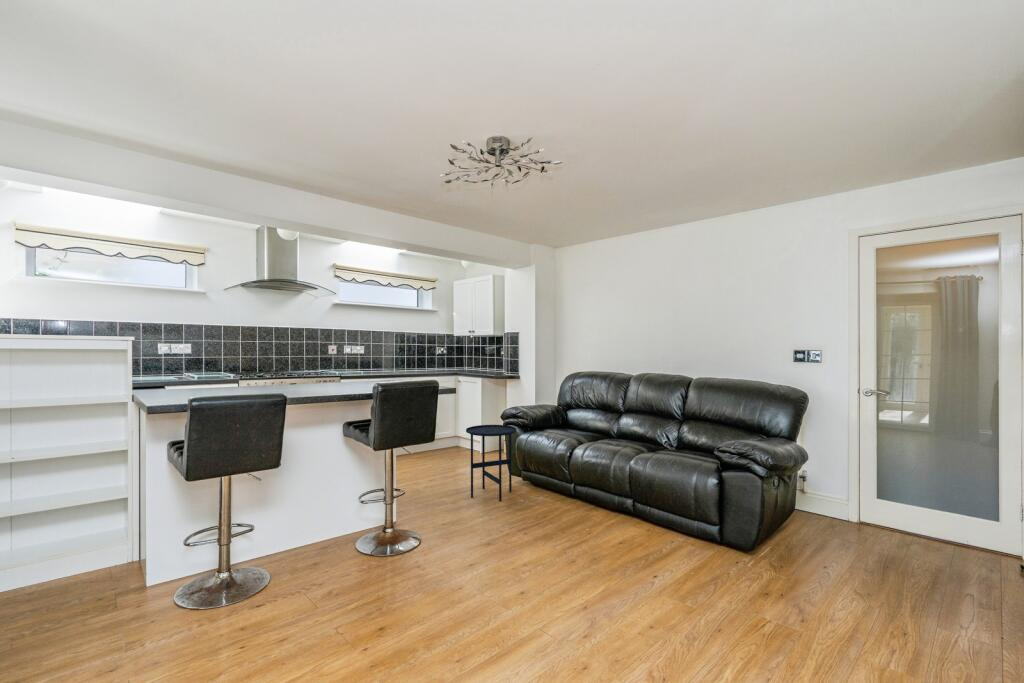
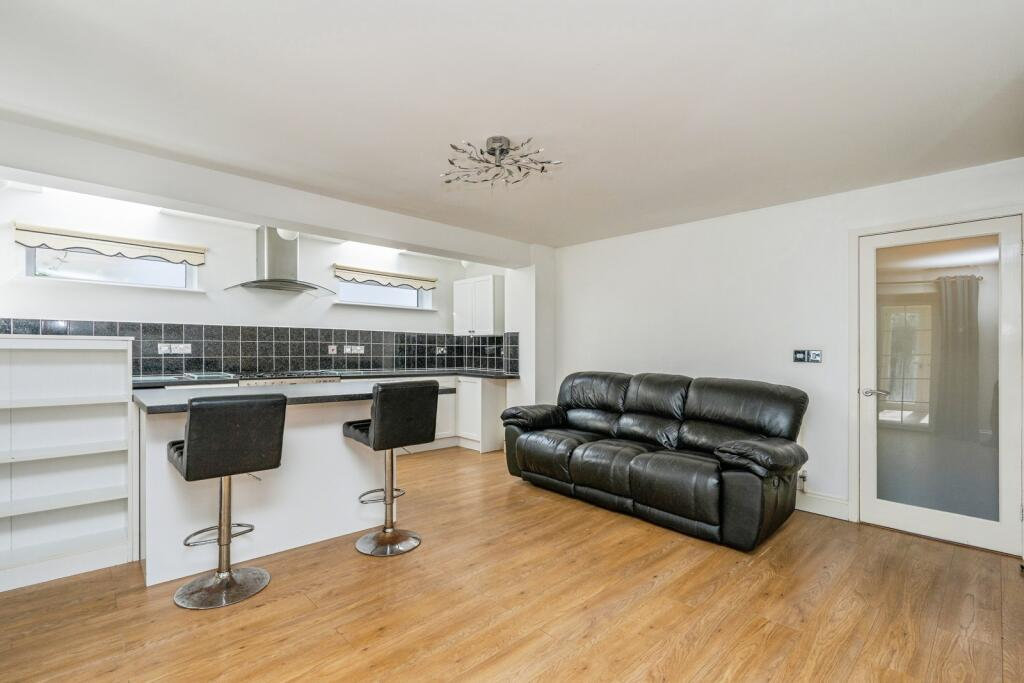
- side table [465,424,517,502]
